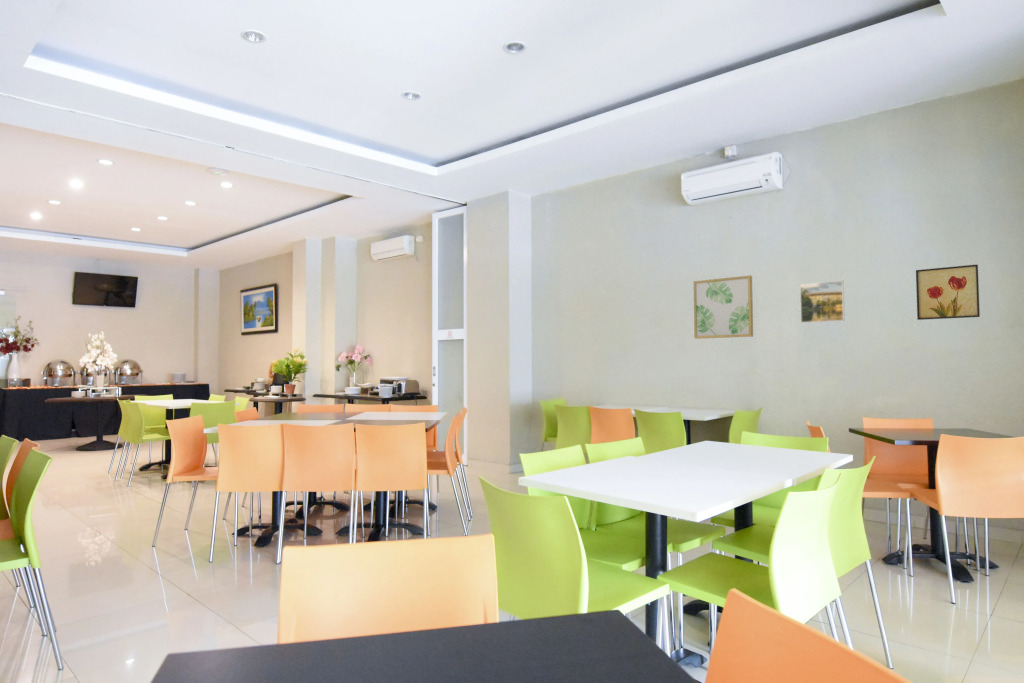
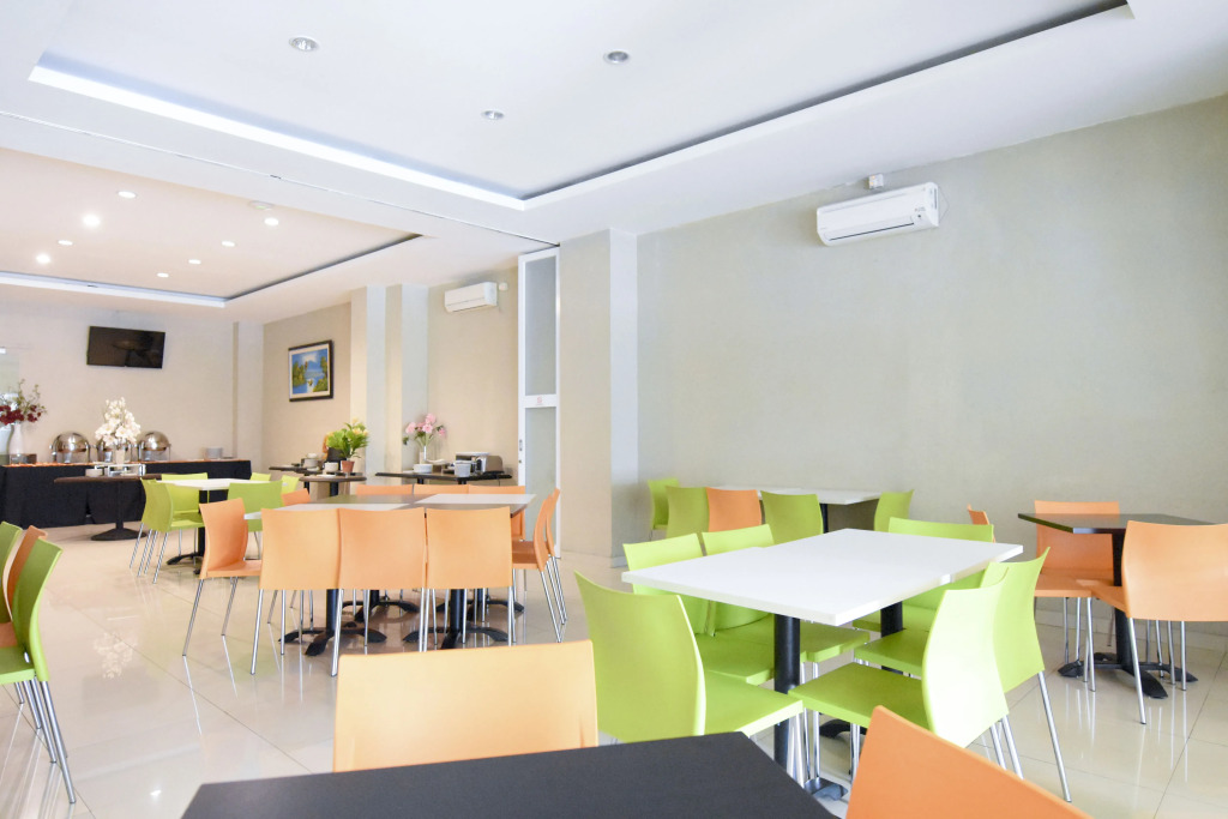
- wall art [693,275,754,340]
- wall art [915,264,981,321]
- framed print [799,279,846,324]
